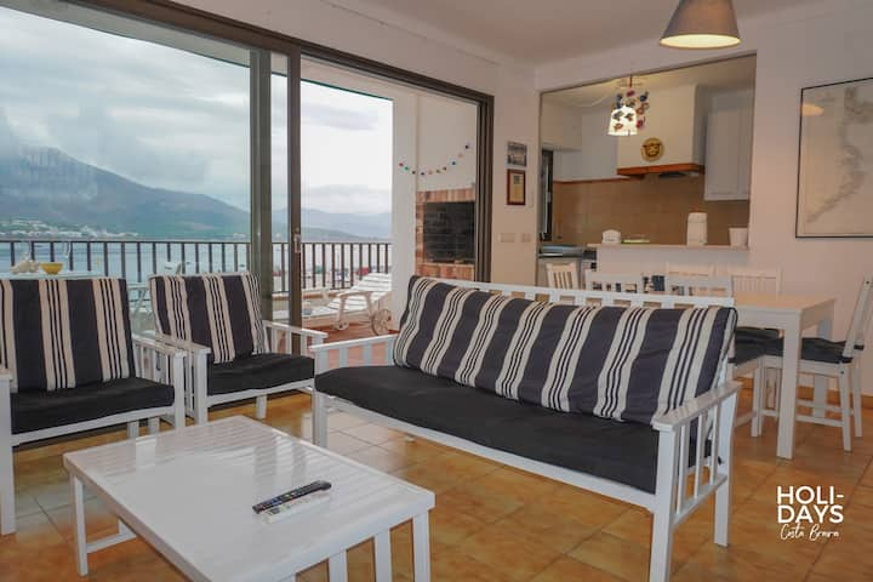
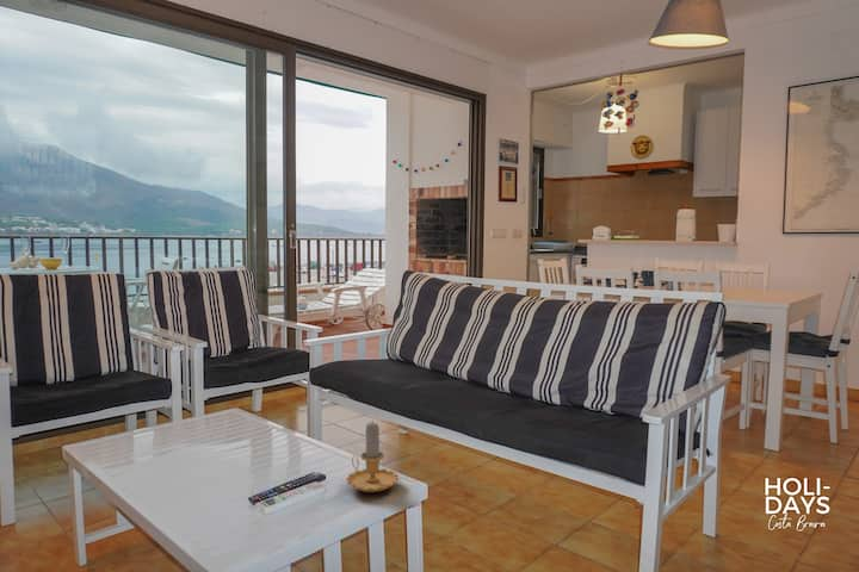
+ candle [345,421,400,493]
